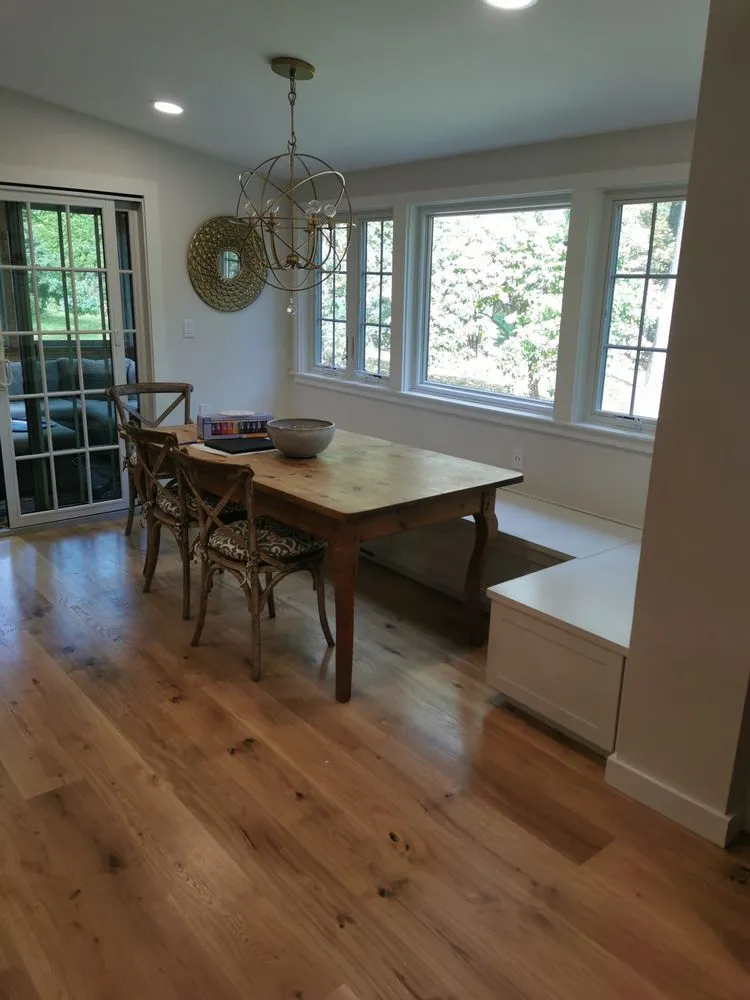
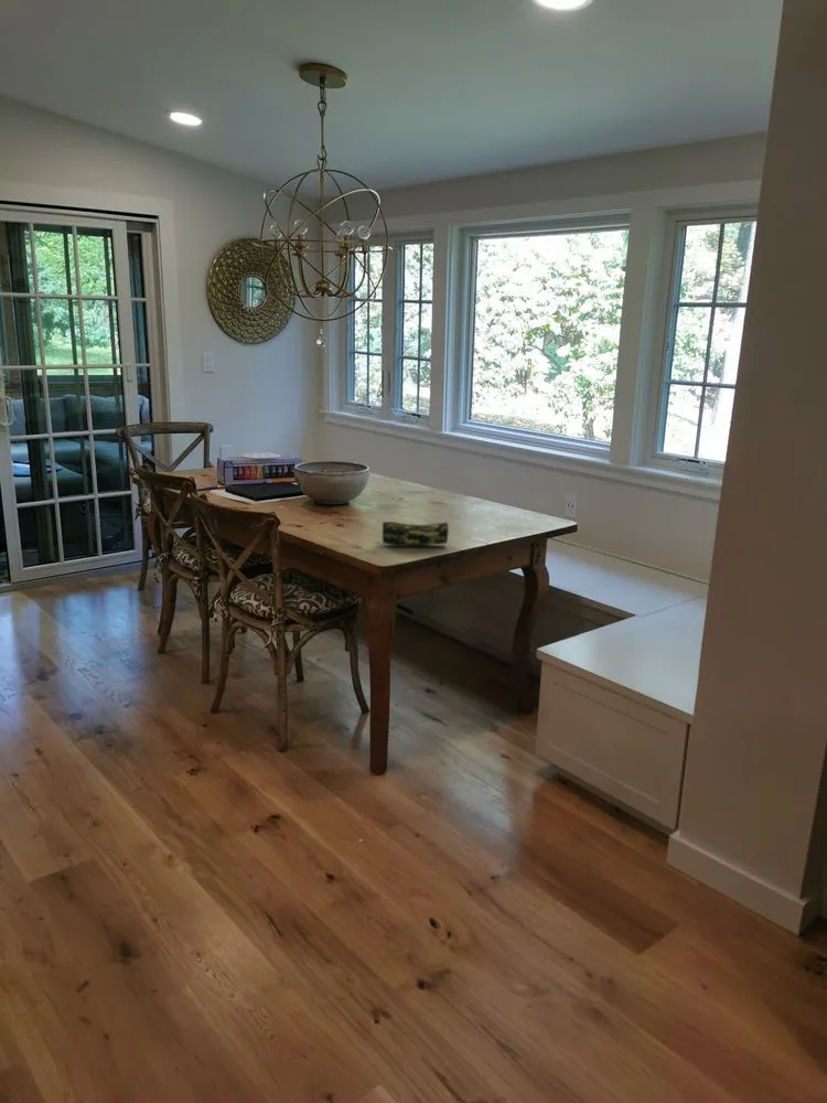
+ pencil case [382,521,451,546]
